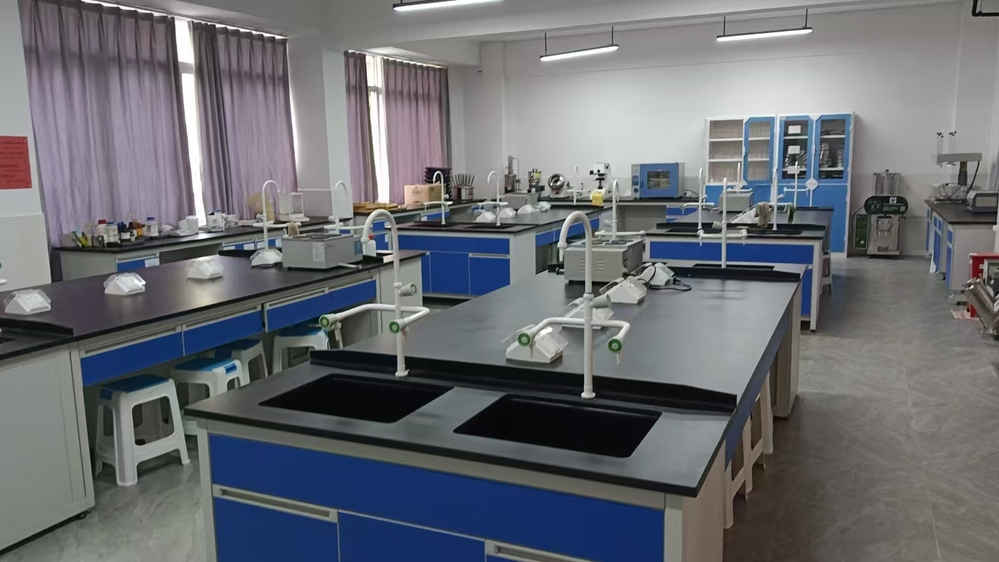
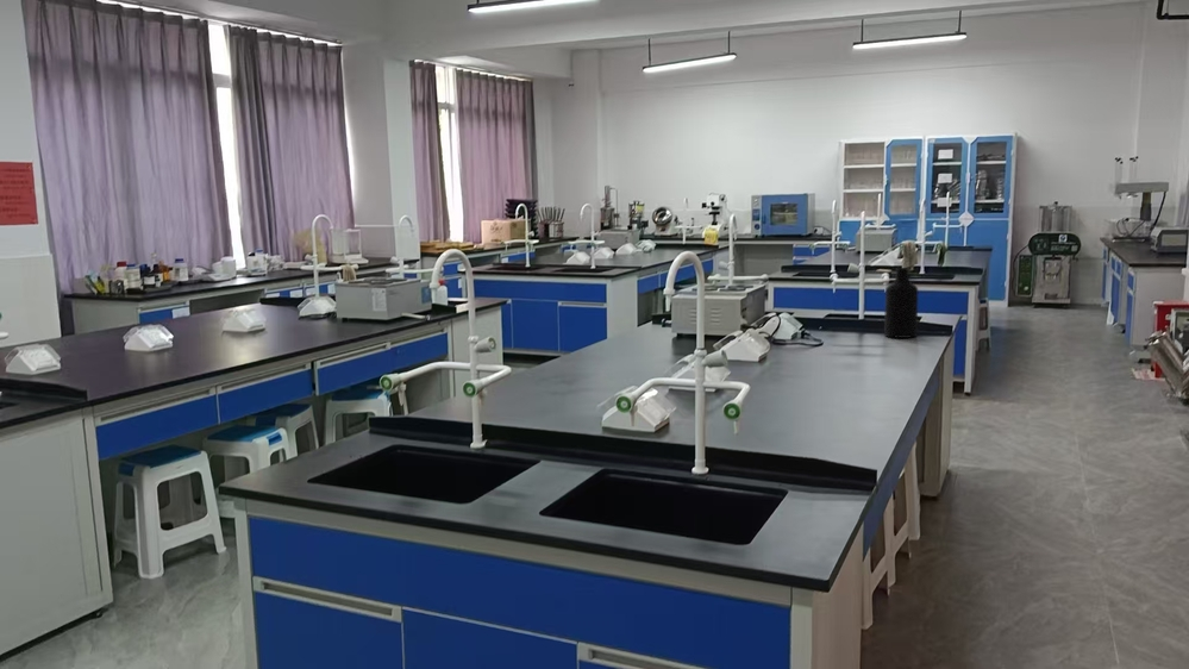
+ bottle [883,267,919,339]
